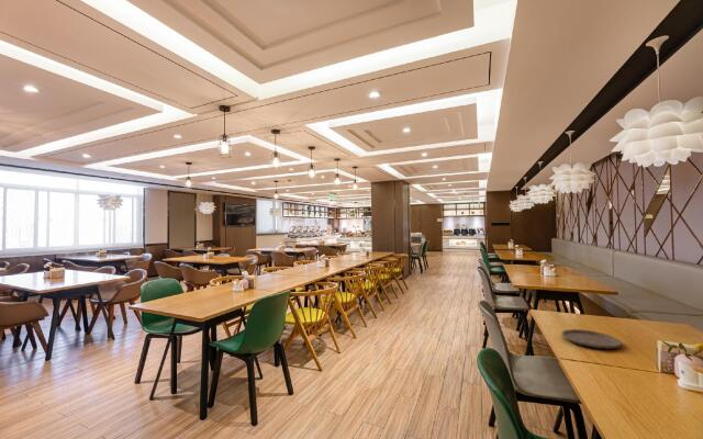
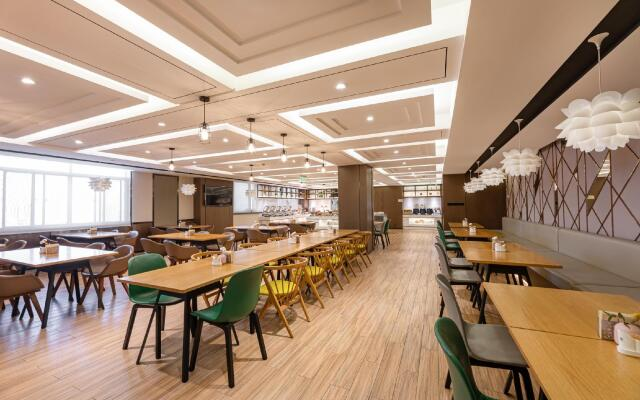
- plate [560,328,623,350]
